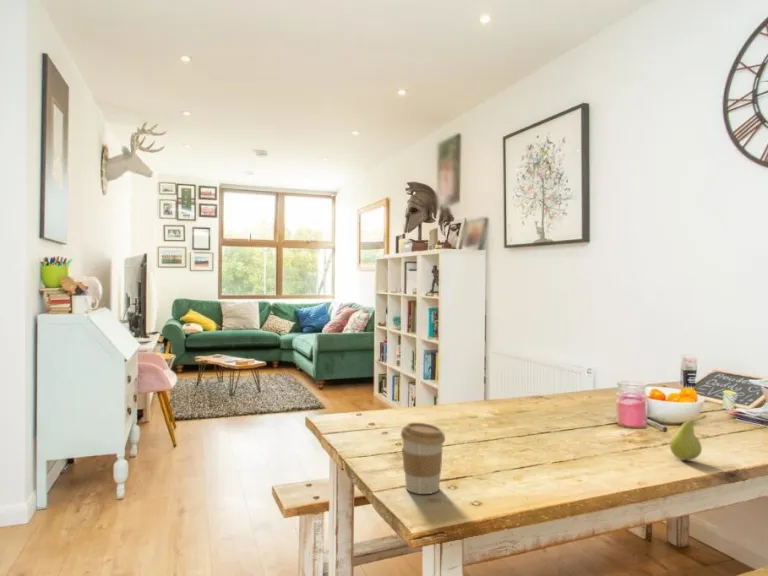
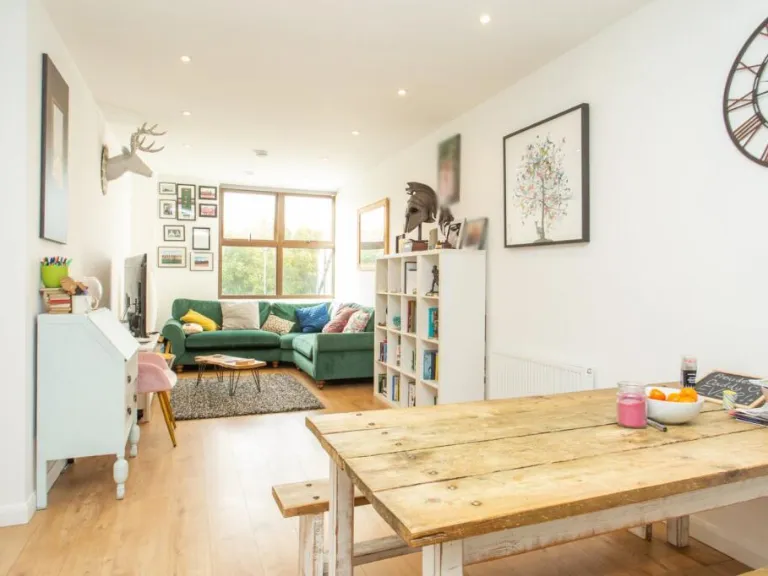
- fruit [668,415,707,461]
- coffee cup [400,422,446,495]
